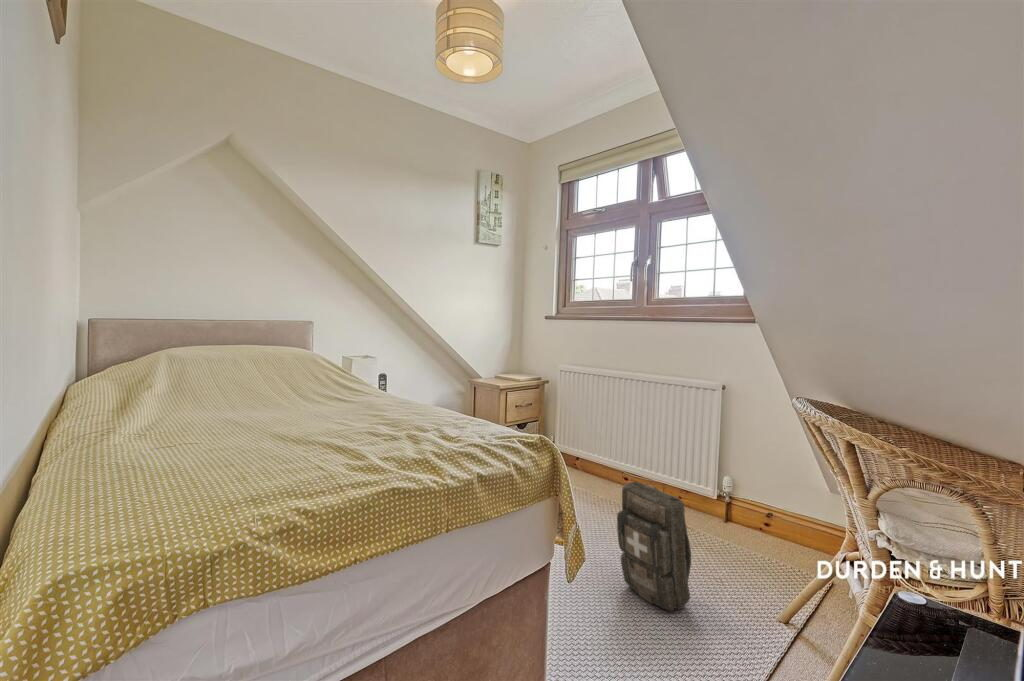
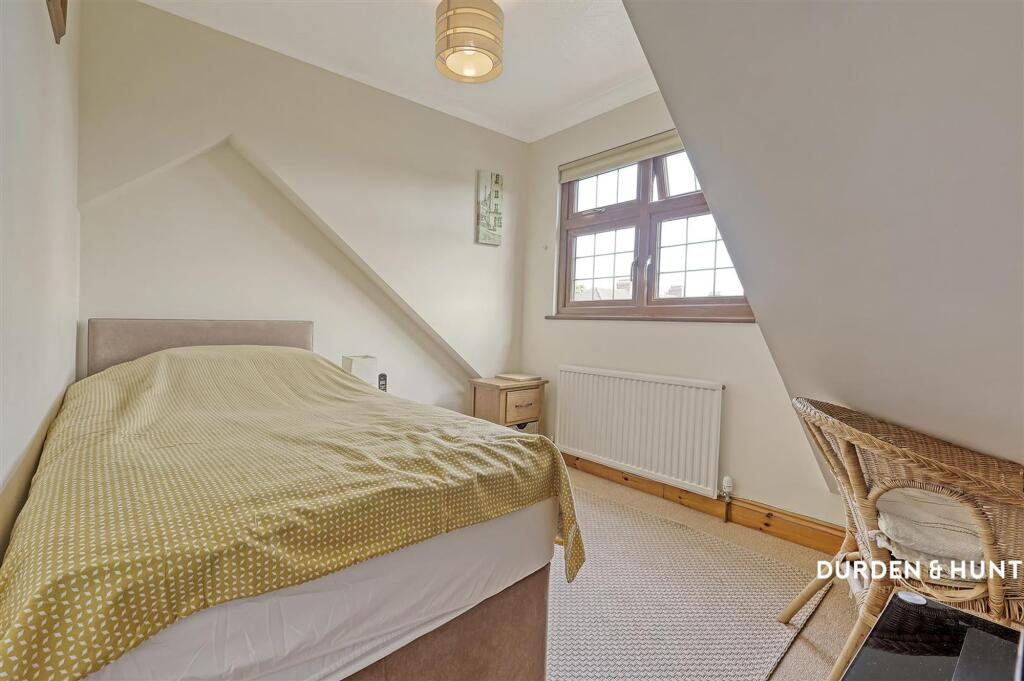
- backpack [616,481,692,612]
